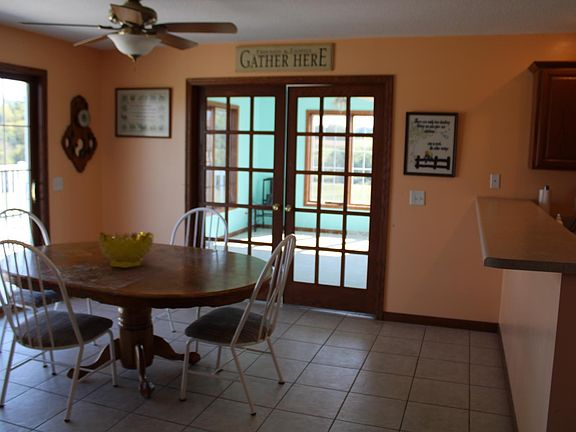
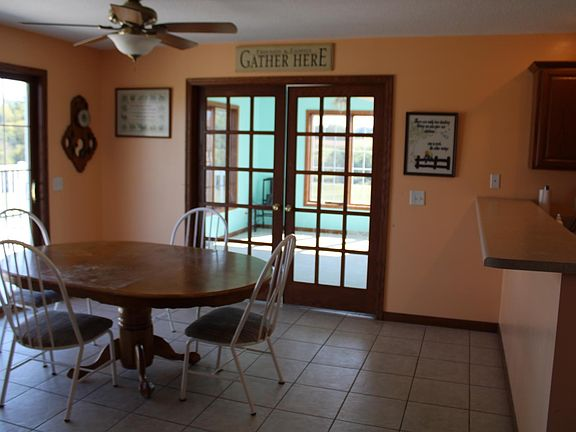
- decorative bowl [98,231,155,269]
